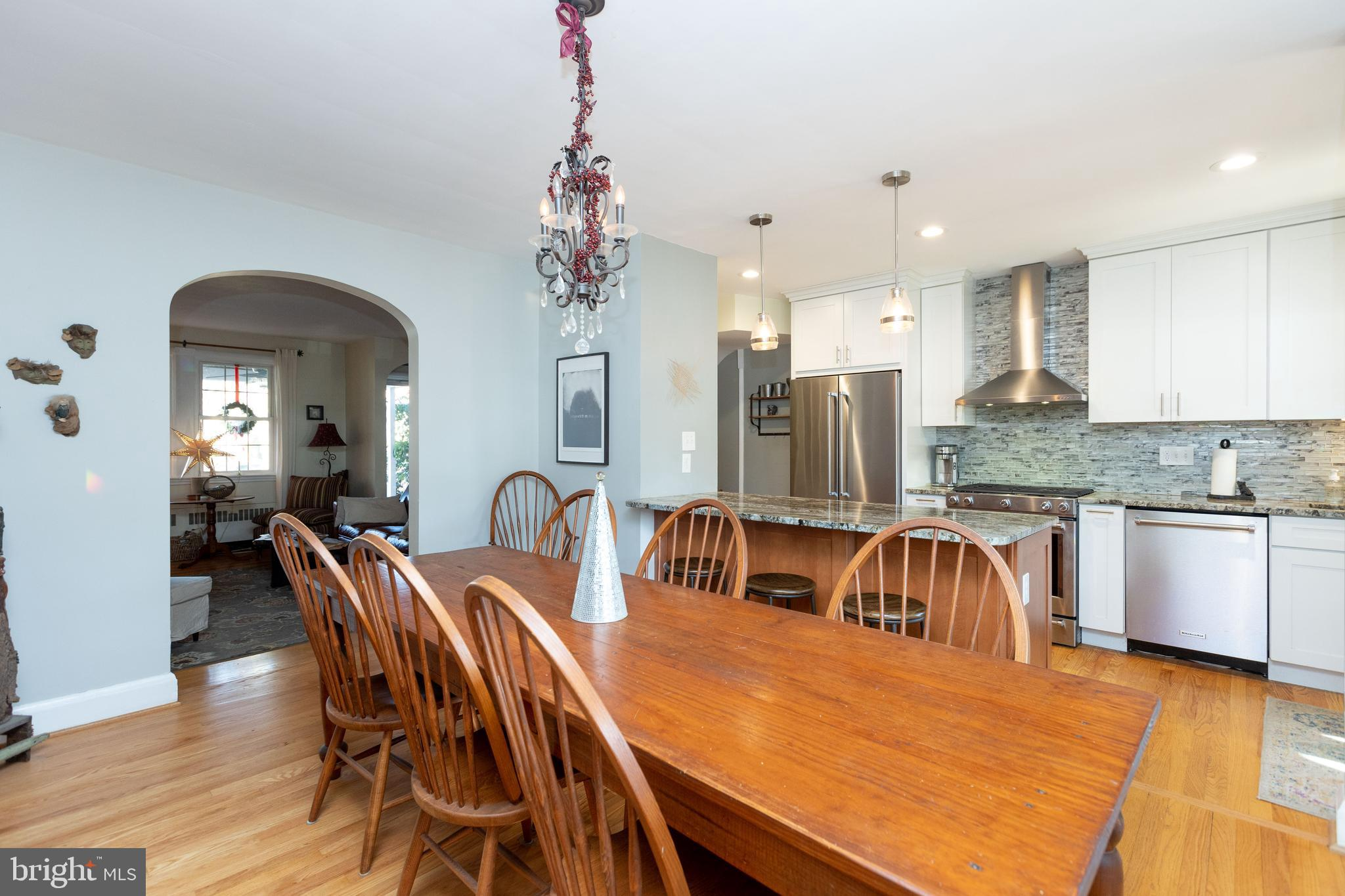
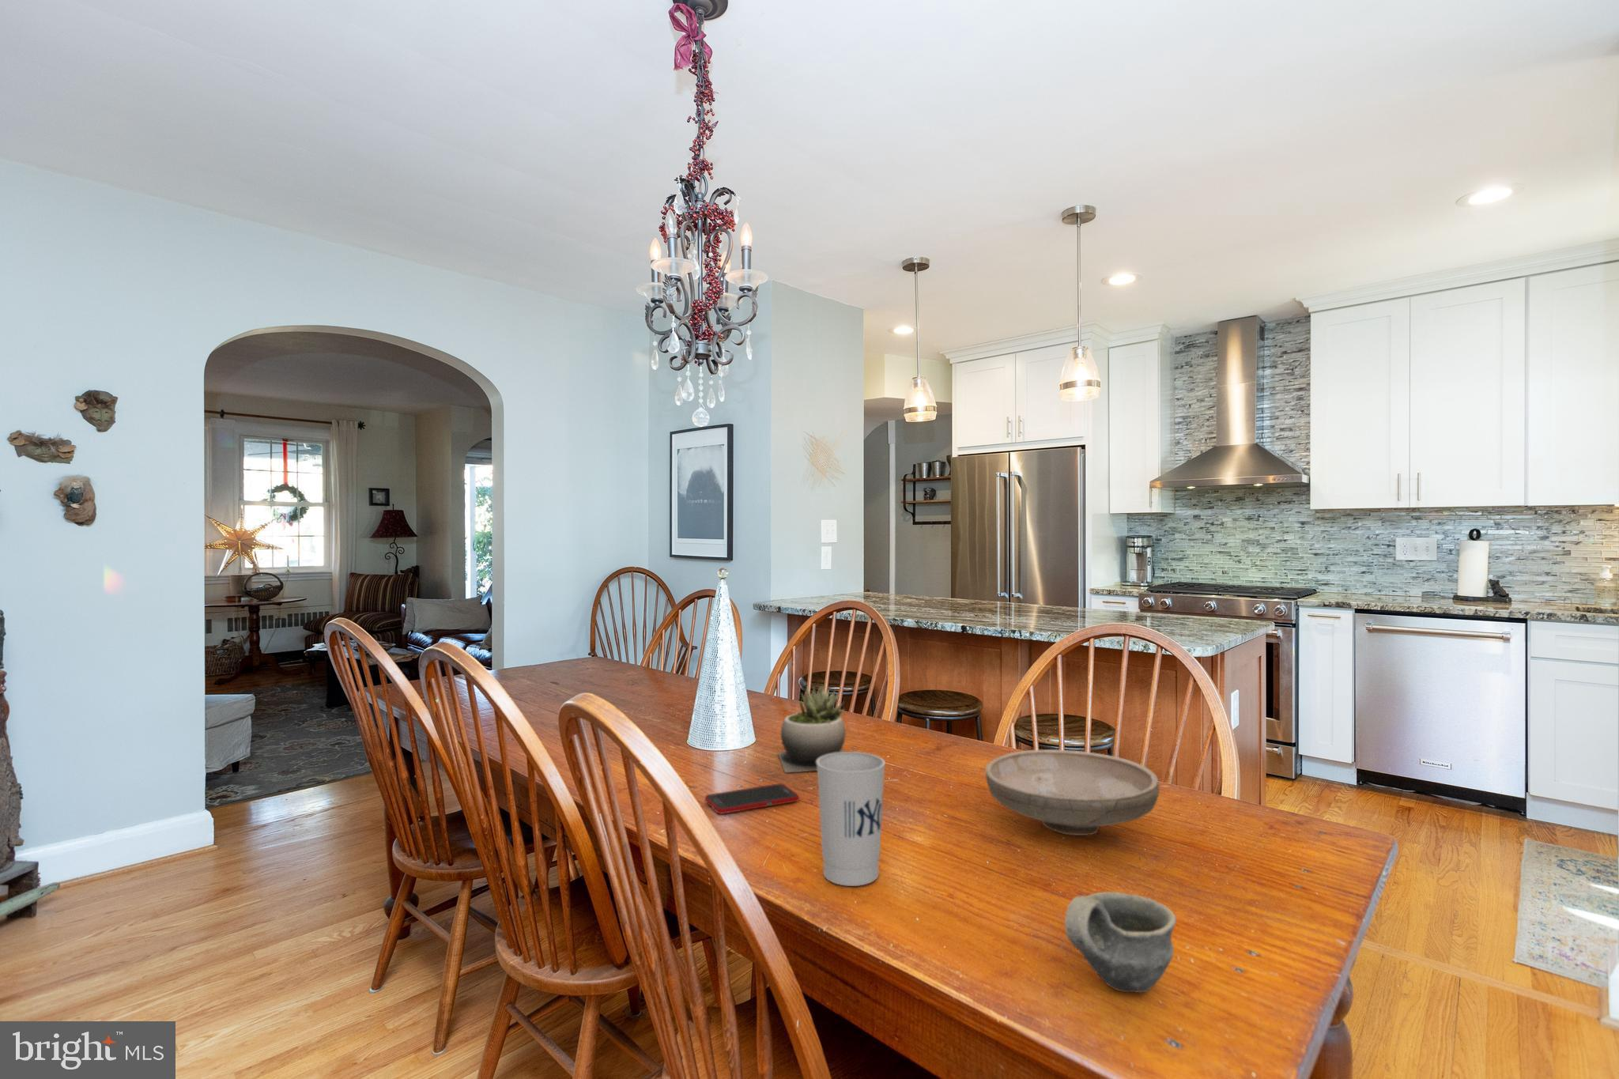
+ cell phone [704,783,800,815]
+ bowl [985,749,1160,836]
+ cup [816,751,886,886]
+ succulent plant [778,684,846,773]
+ cup [1064,891,1177,993]
